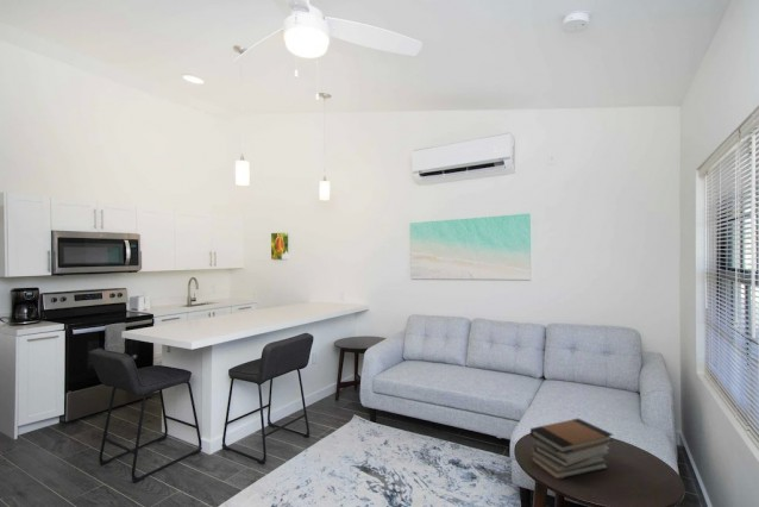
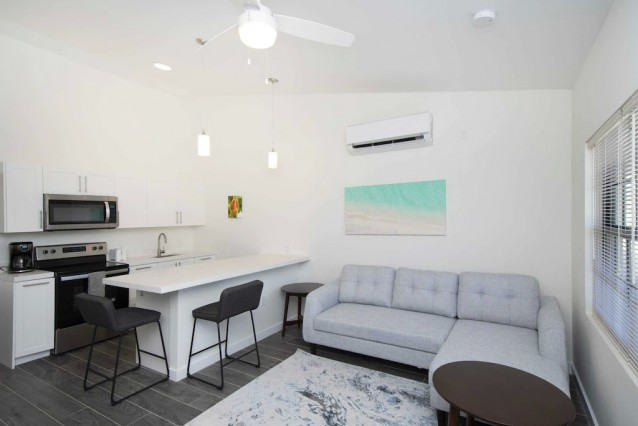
- book stack [528,418,614,481]
